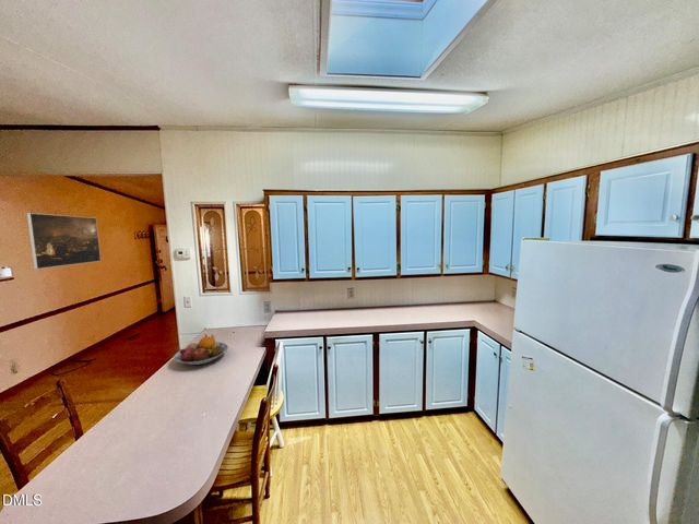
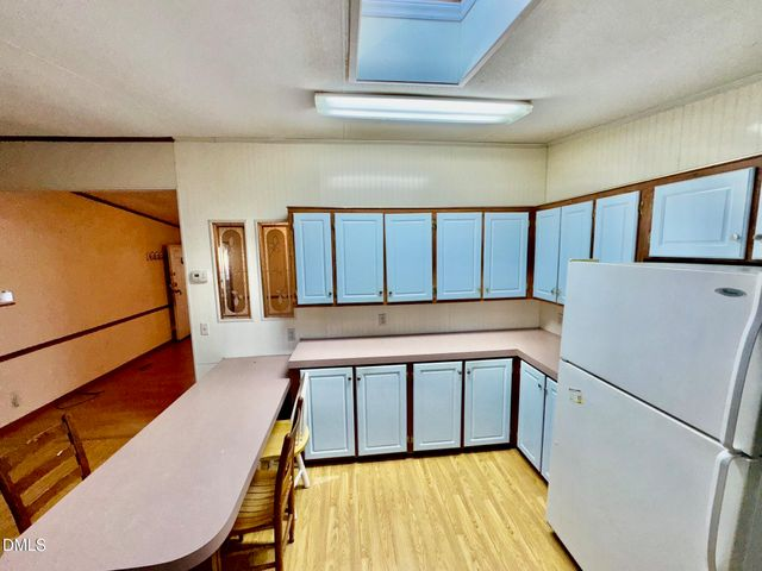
- fruit bowl [173,333,229,366]
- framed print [26,212,102,270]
